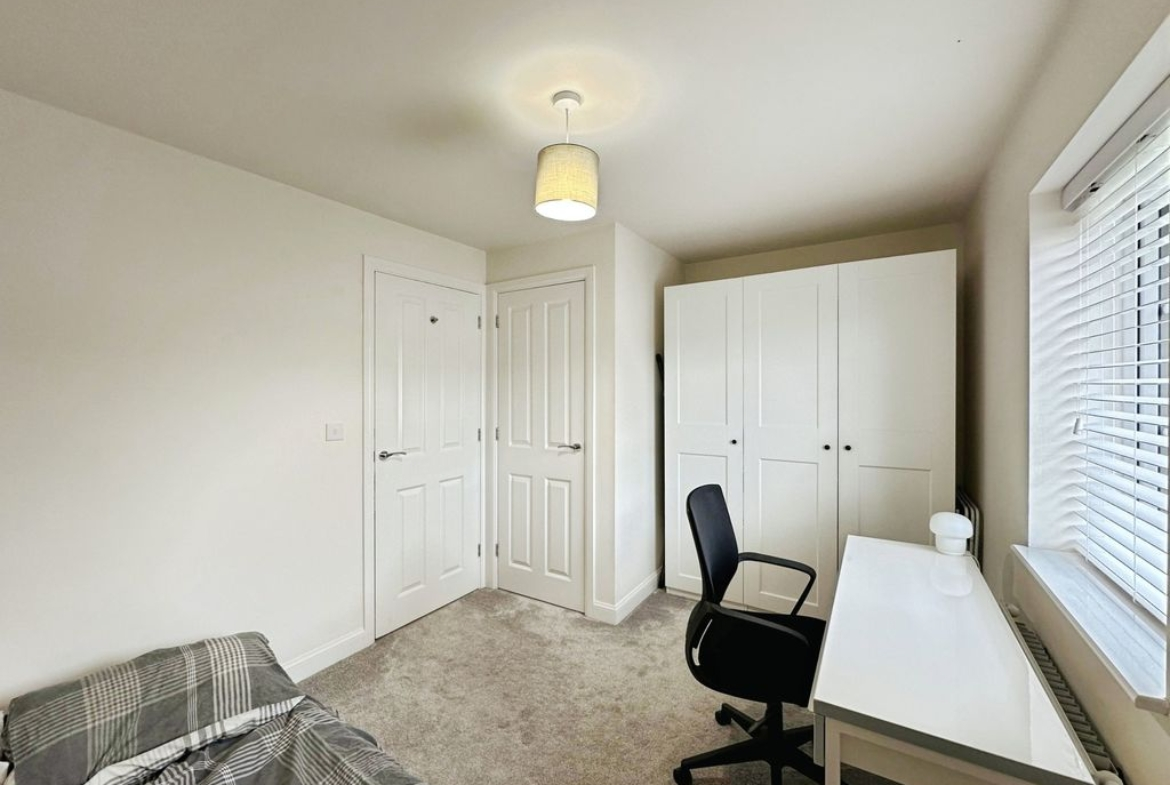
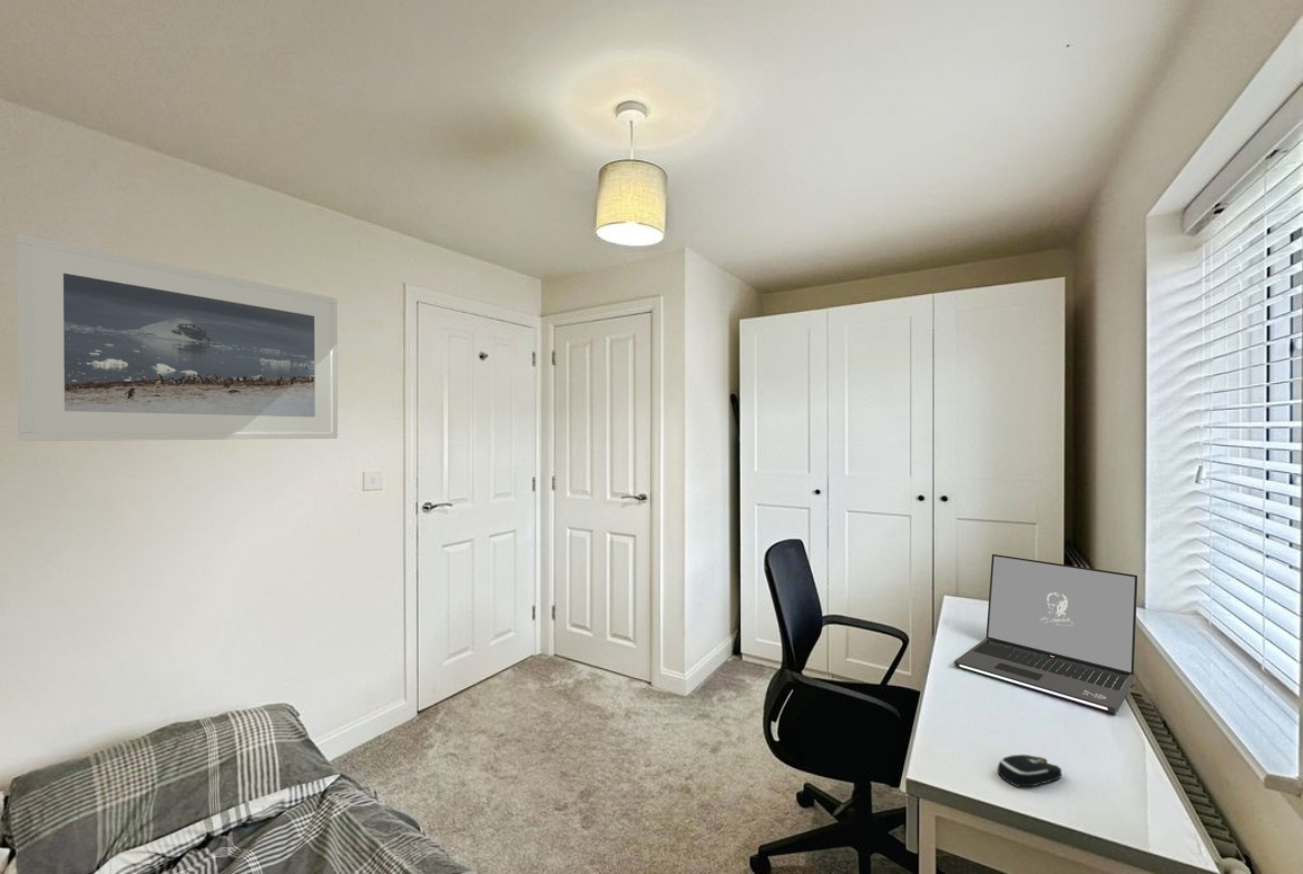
+ computer mouse [997,754,1062,788]
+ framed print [16,233,339,442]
+ laptop [953,553,1139,715]
